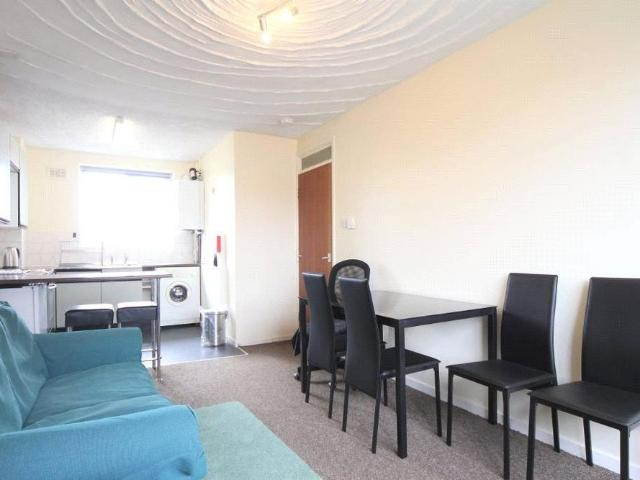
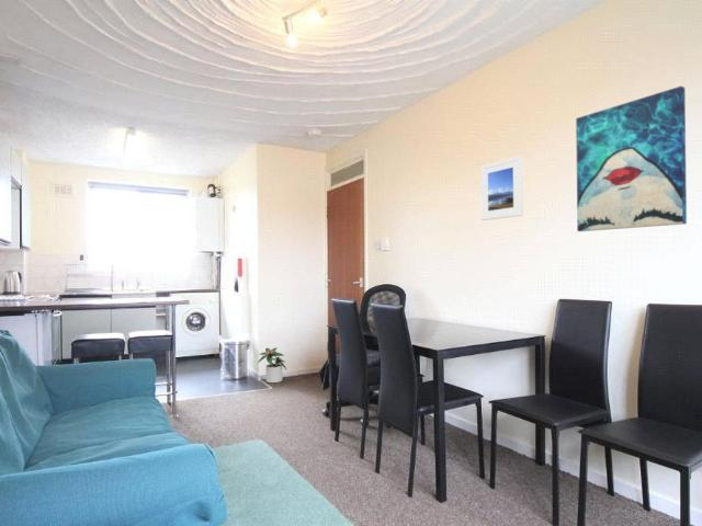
+ potted plant [257,346,287,384]
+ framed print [479,155,524,221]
+ wall art [575,85,688,232]
